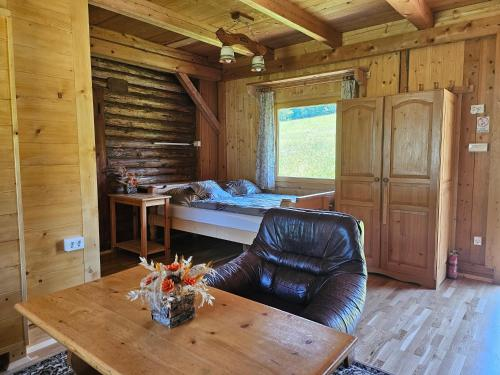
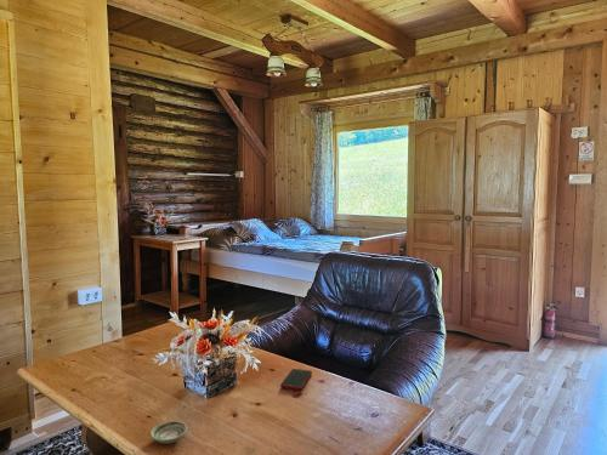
+ saucer [149,420,188,444]
+ cell phone [279,368,313,392]
